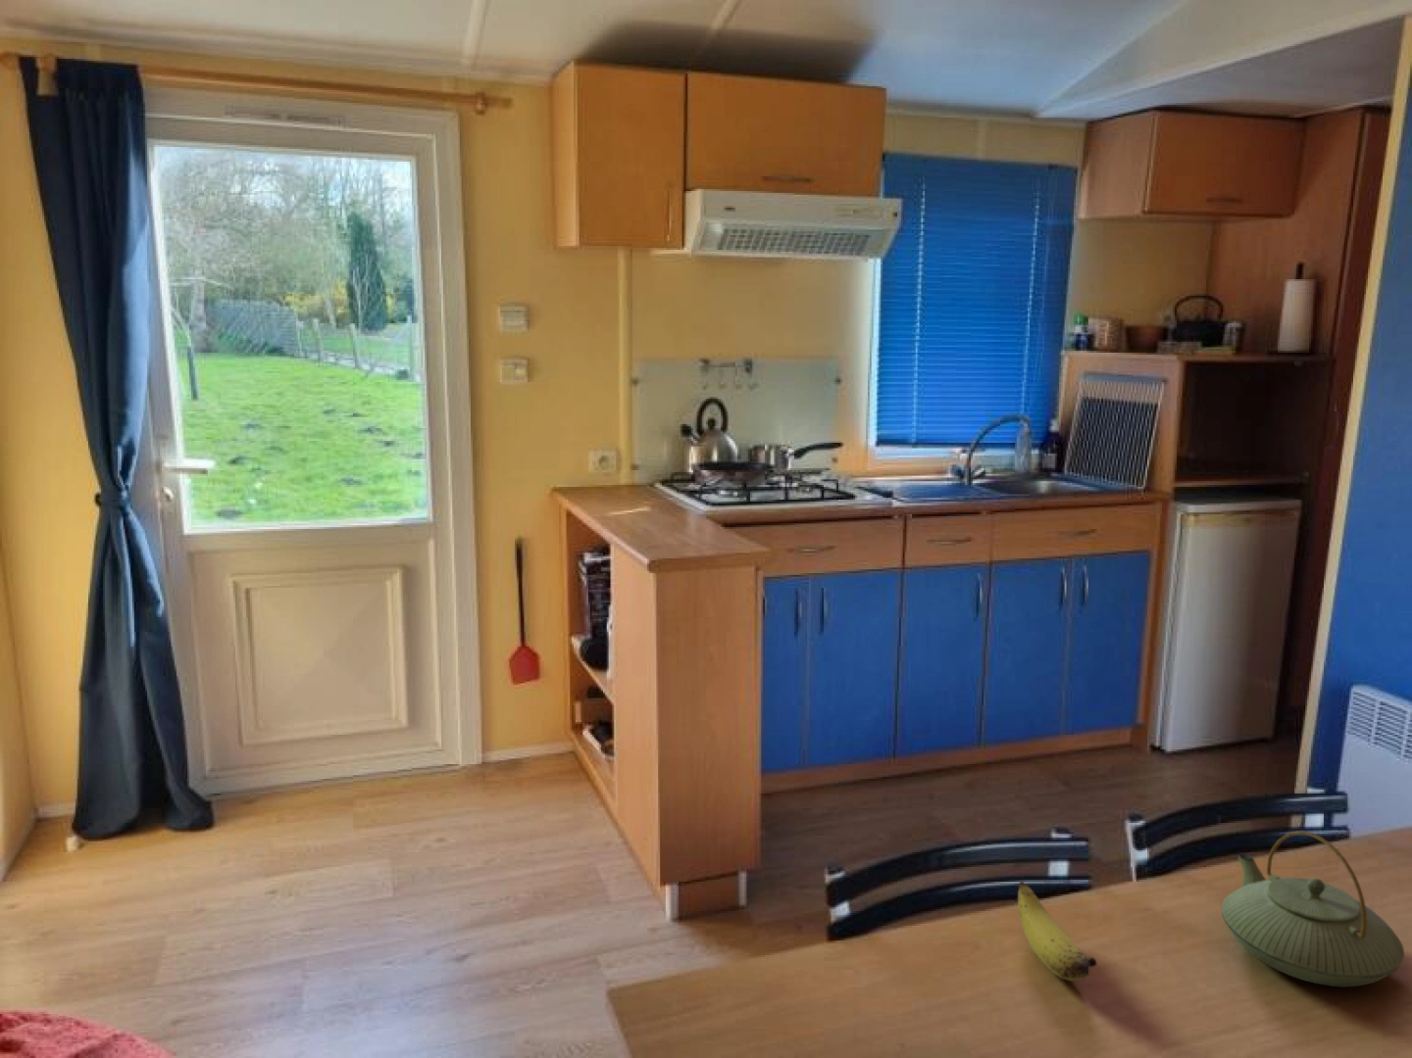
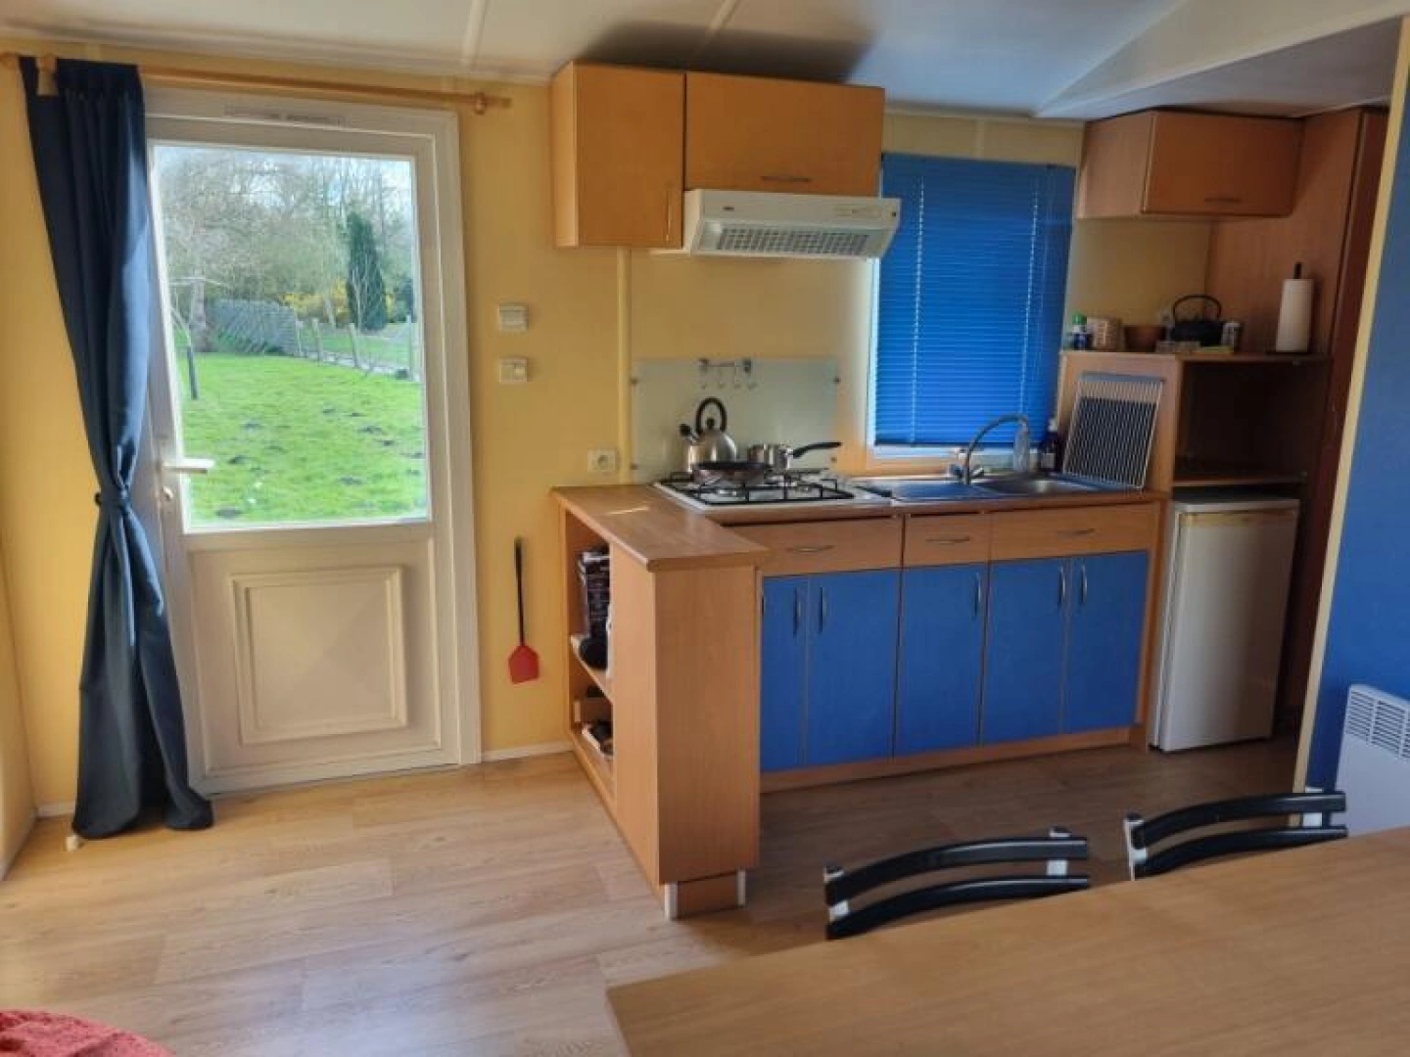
- banana [1017,880,1097,982]
- teapot [1221,830,1405,988]
